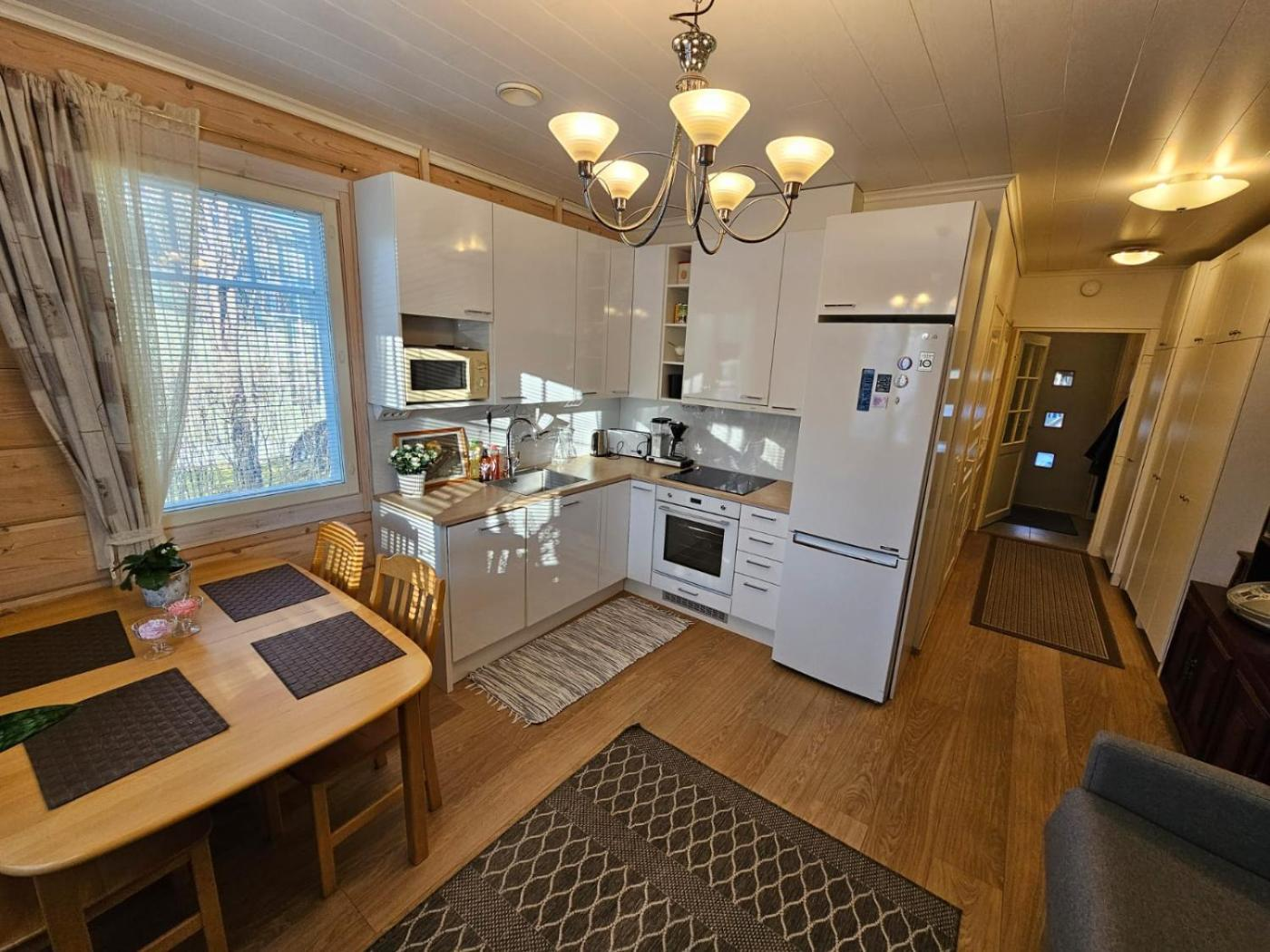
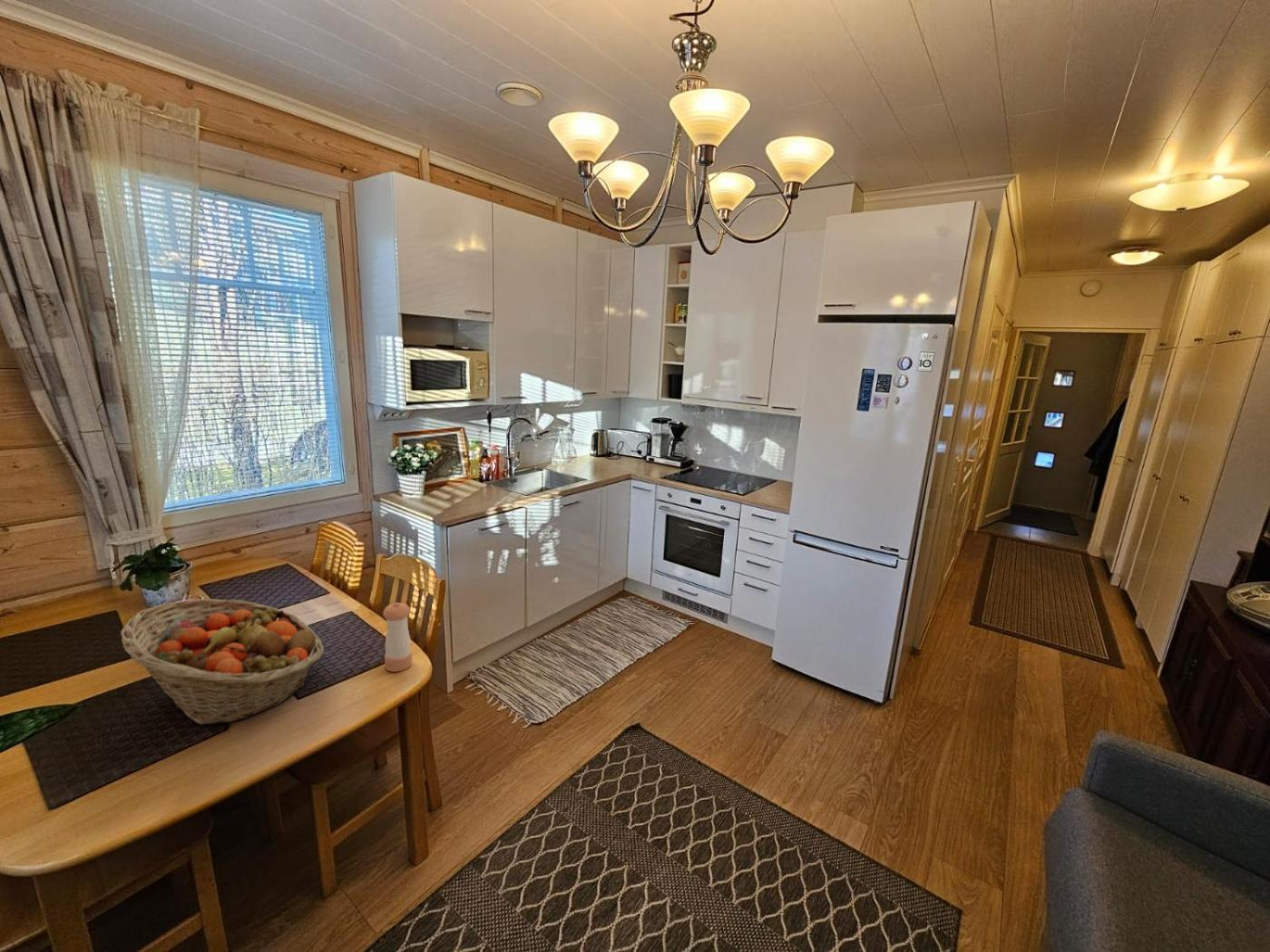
+ pepper shaker [382,601,414,673]
+ fruit basket [119,598,326,725]
